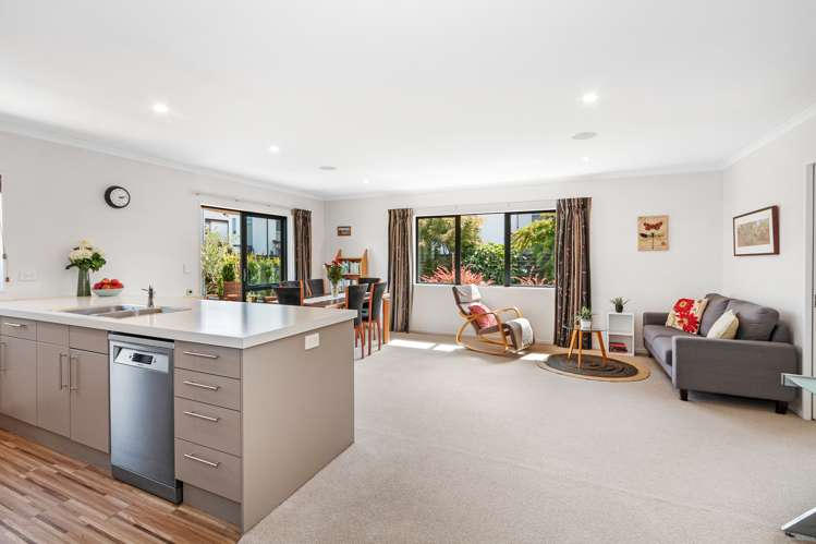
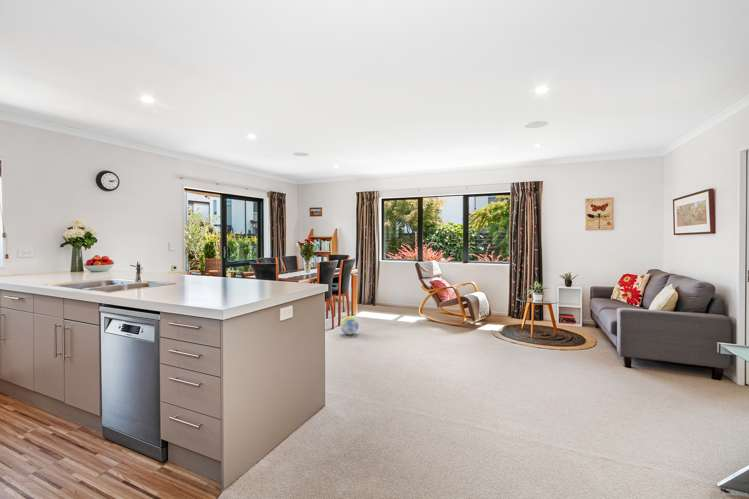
+ ball [339,315,360,336]
